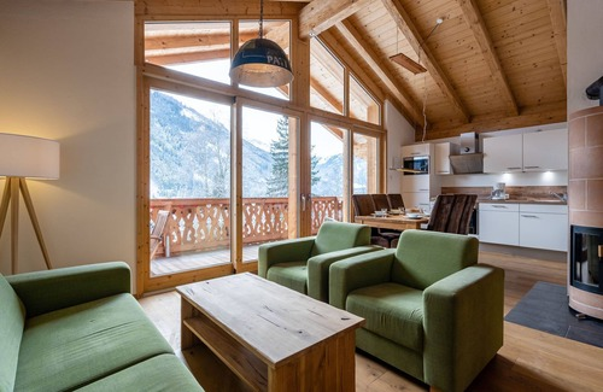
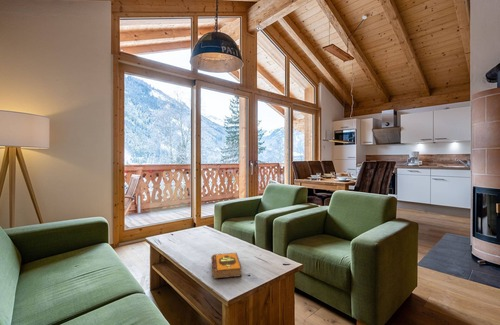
+ hardback book [210,252,243,280]
